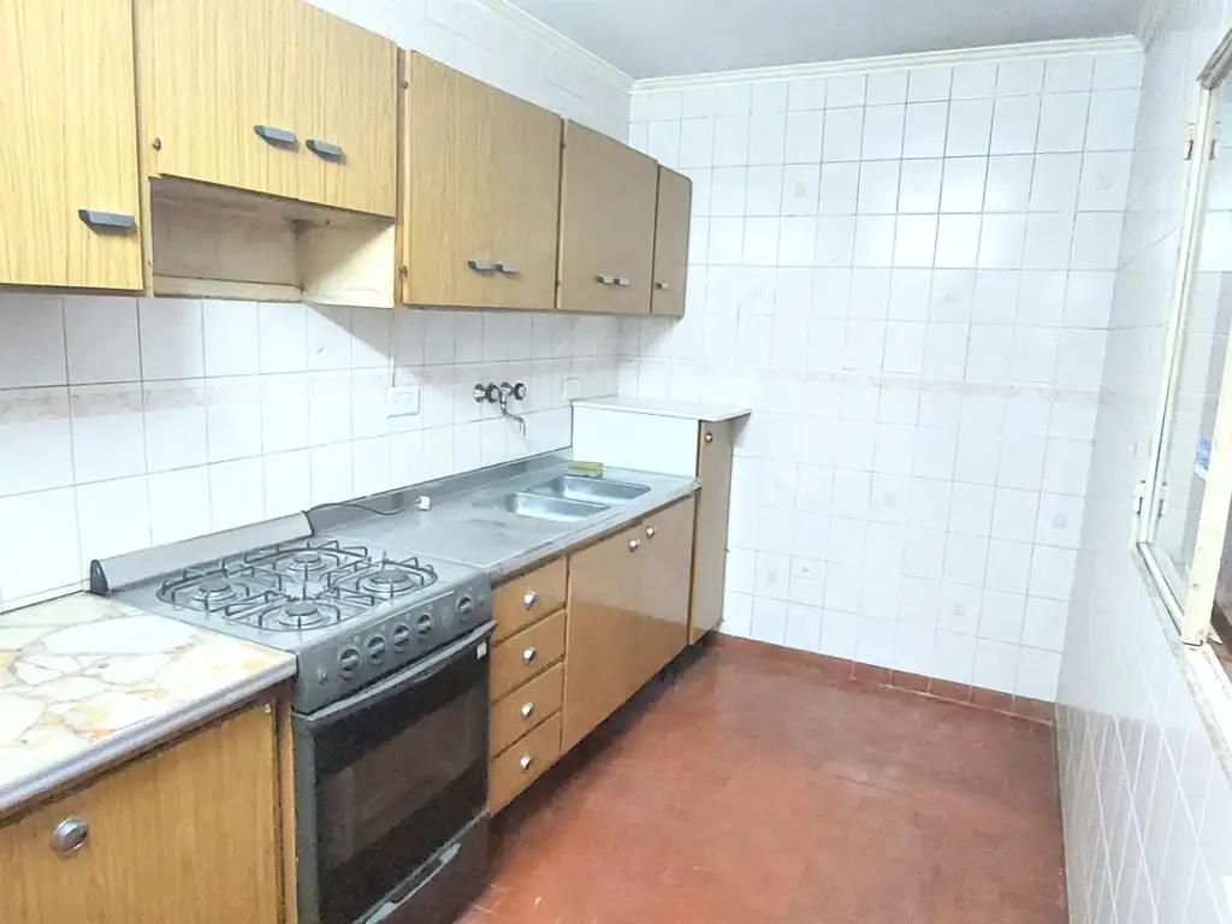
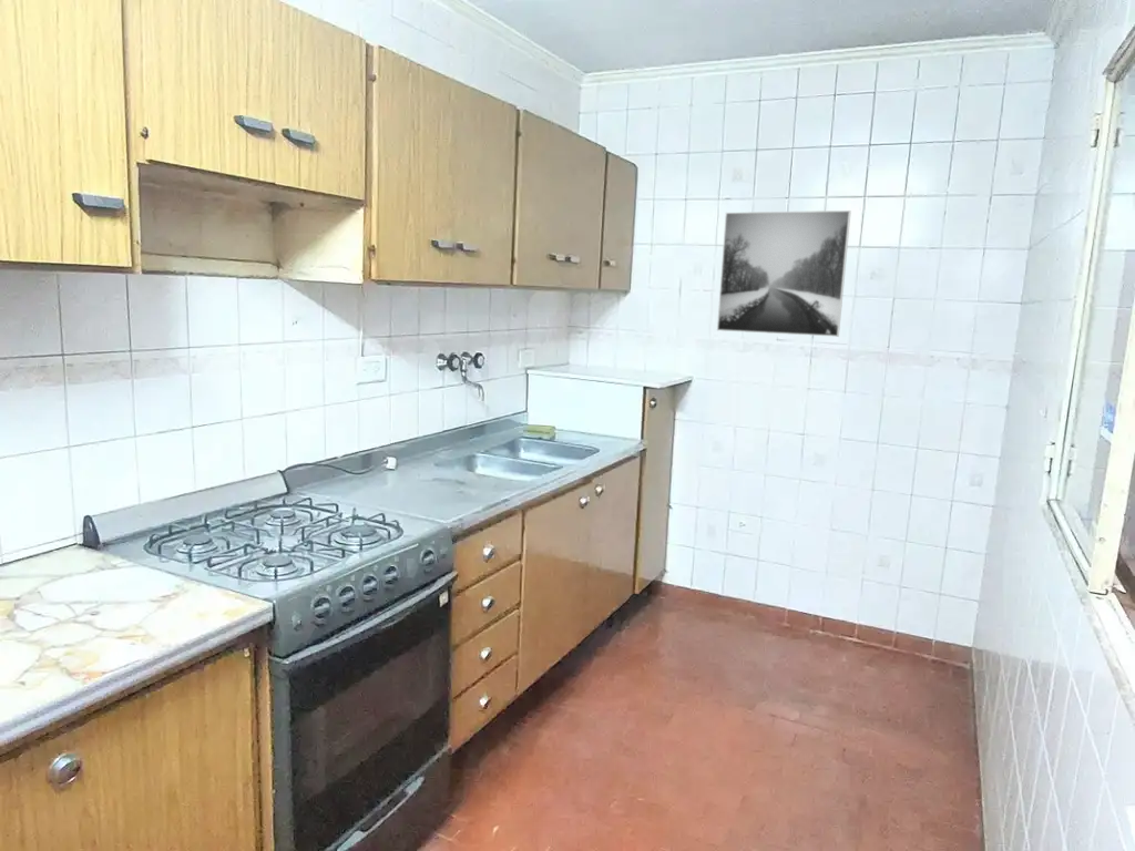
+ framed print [716,209,852,338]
